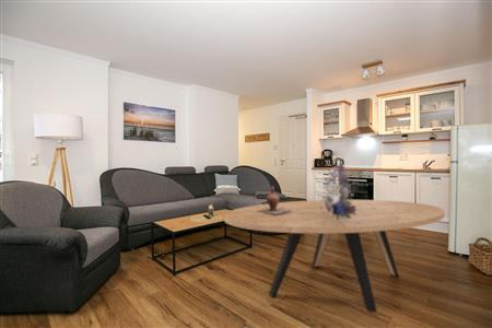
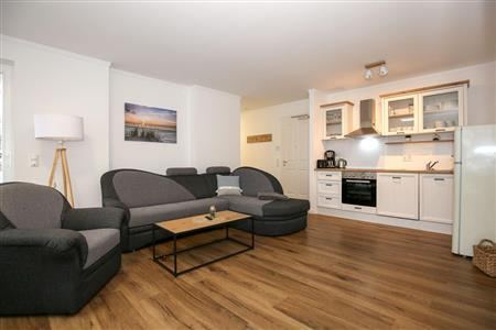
- bouquet [314,155,360,223]
- ceramic jug [259,185,291,214]
- dining table [223,199,445,314]
